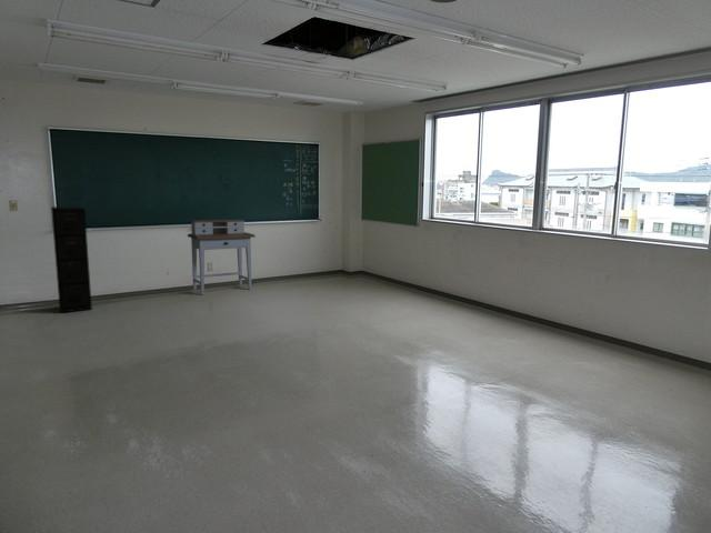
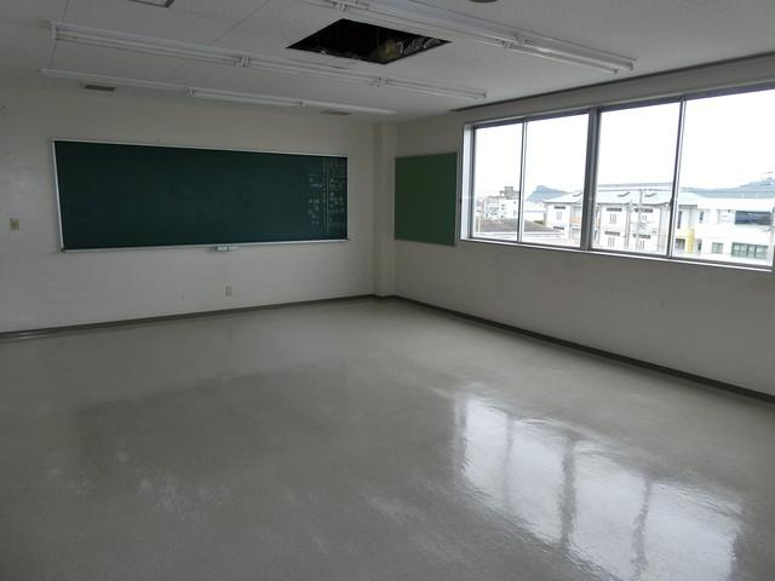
- desk [187,219,257,295]
- filing cabinet [50,205,93,314]
